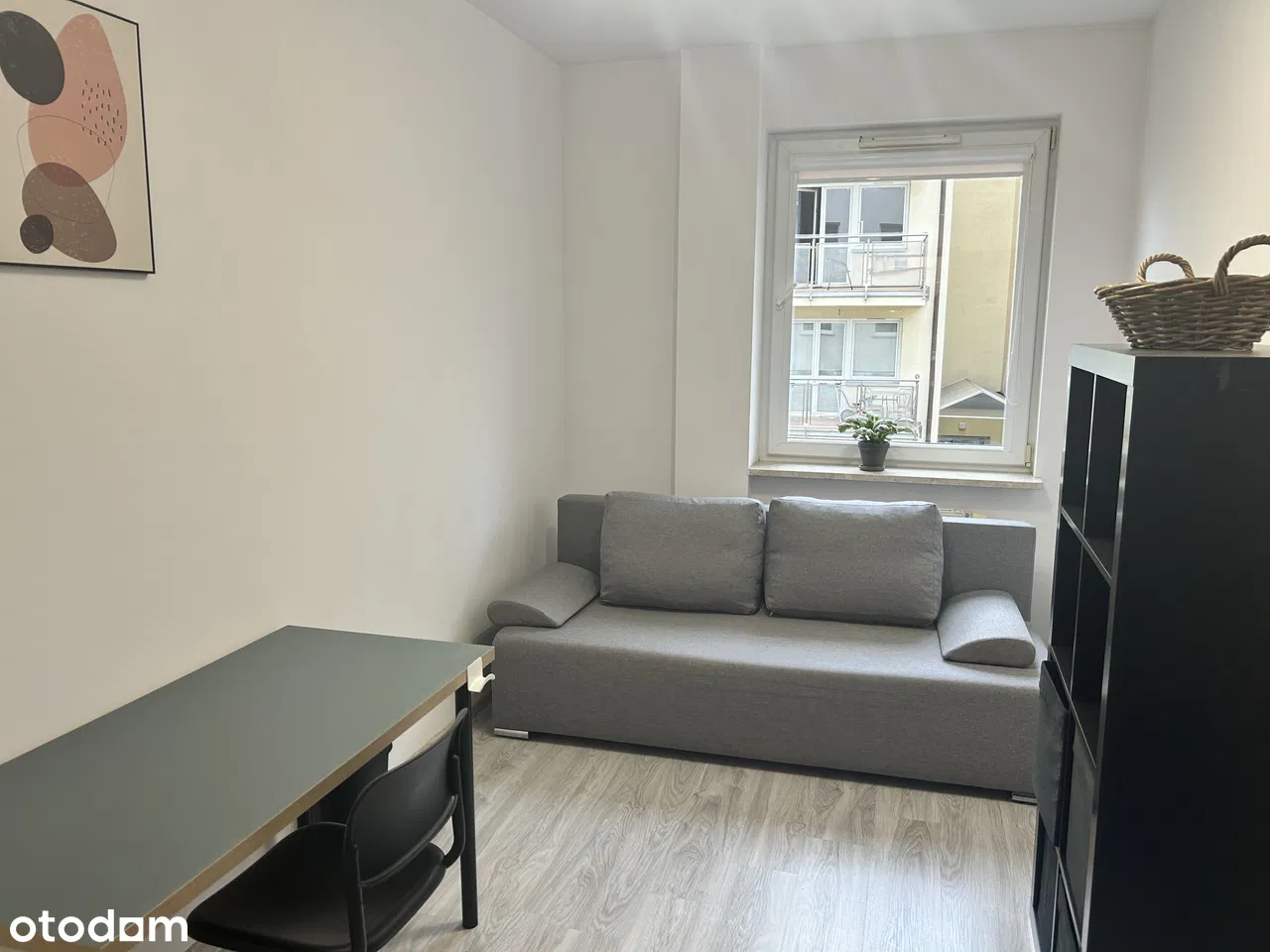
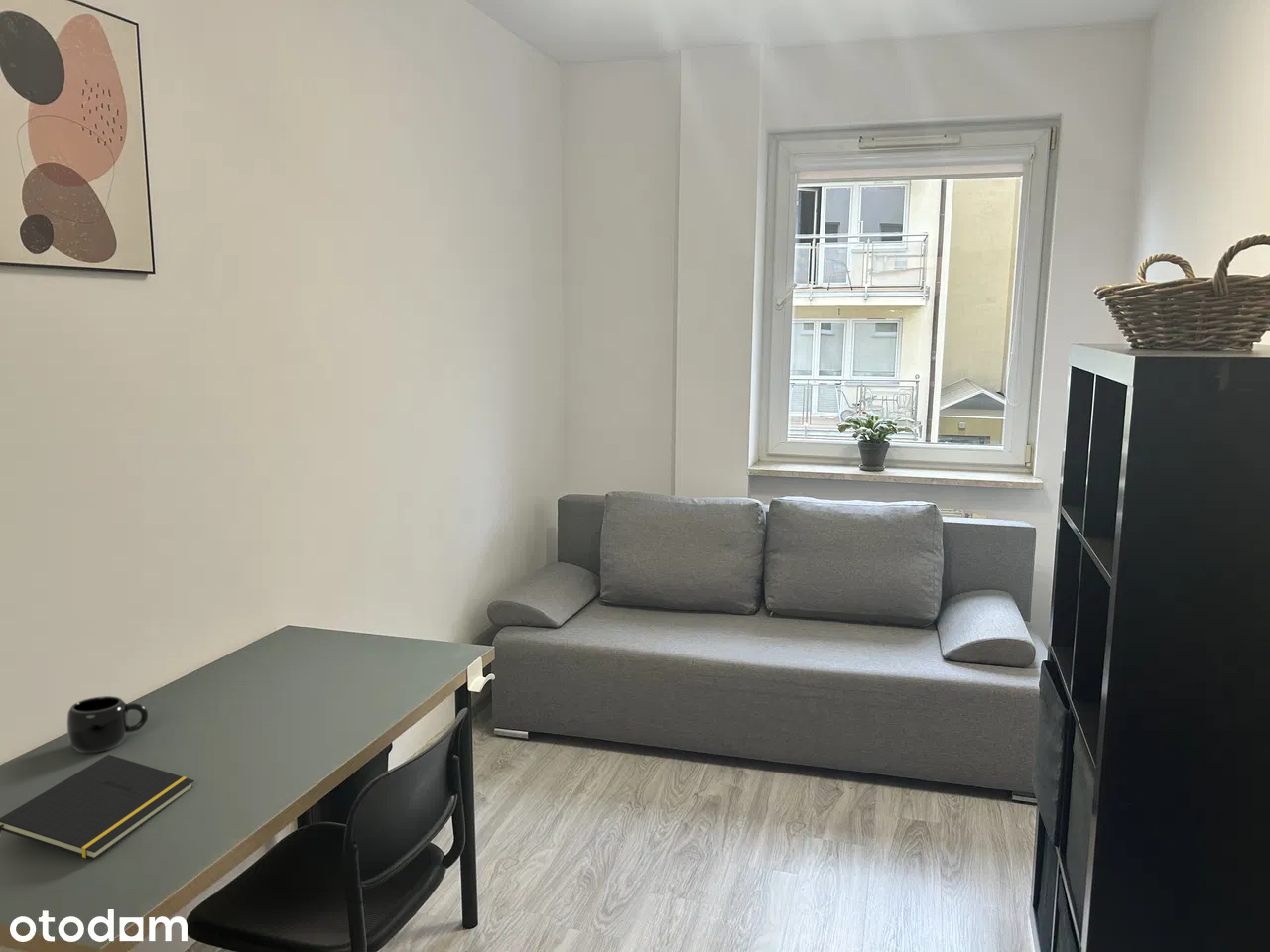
+ notepad [0,754,195,861]
+ mug [66,695,149,754]
